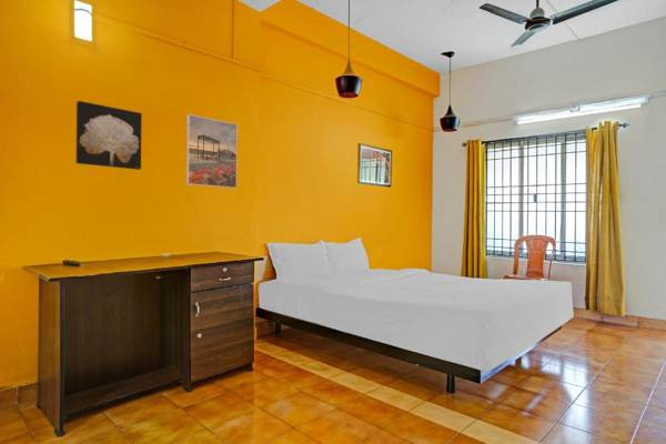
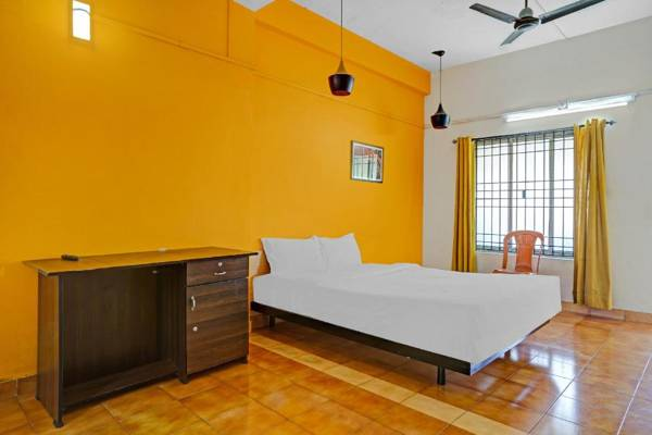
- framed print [185,113,239,189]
- wall art [75,100,143,171]
